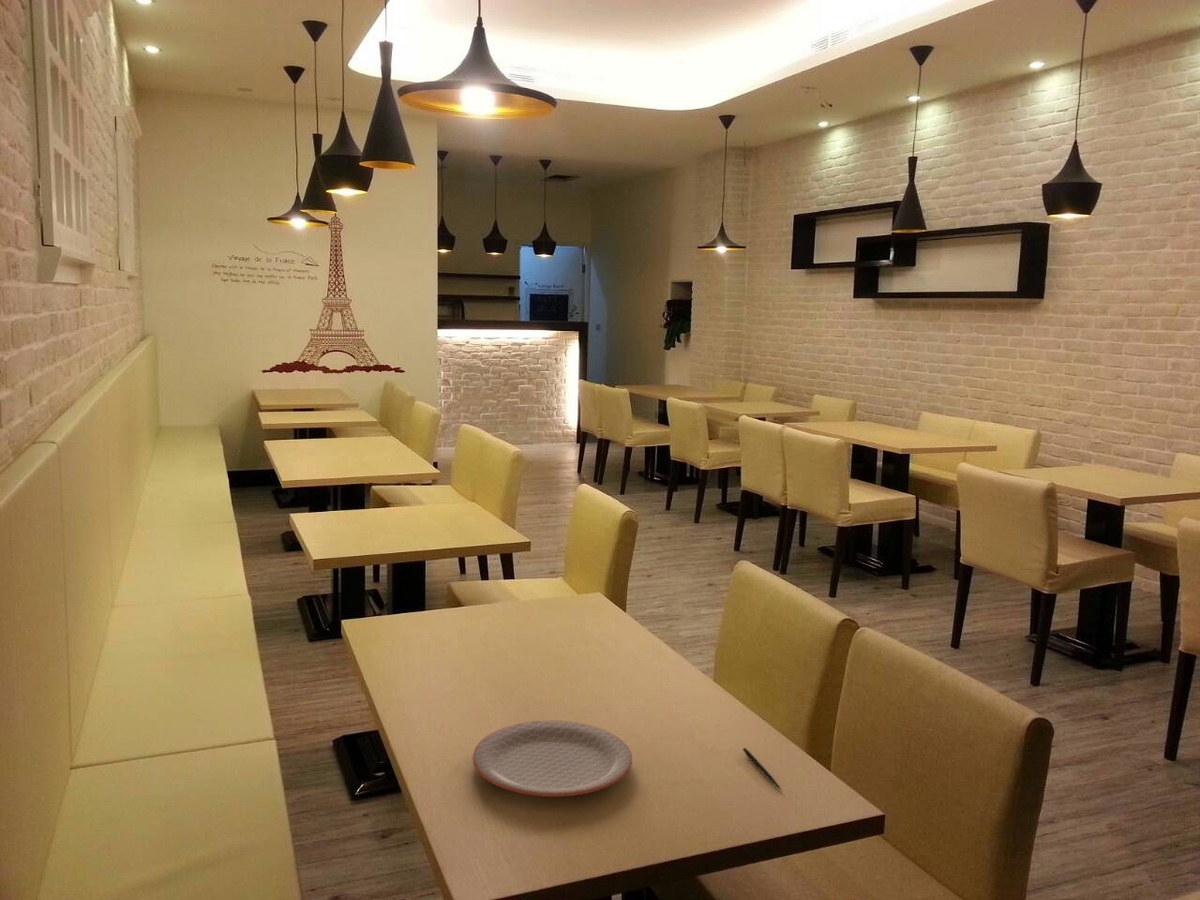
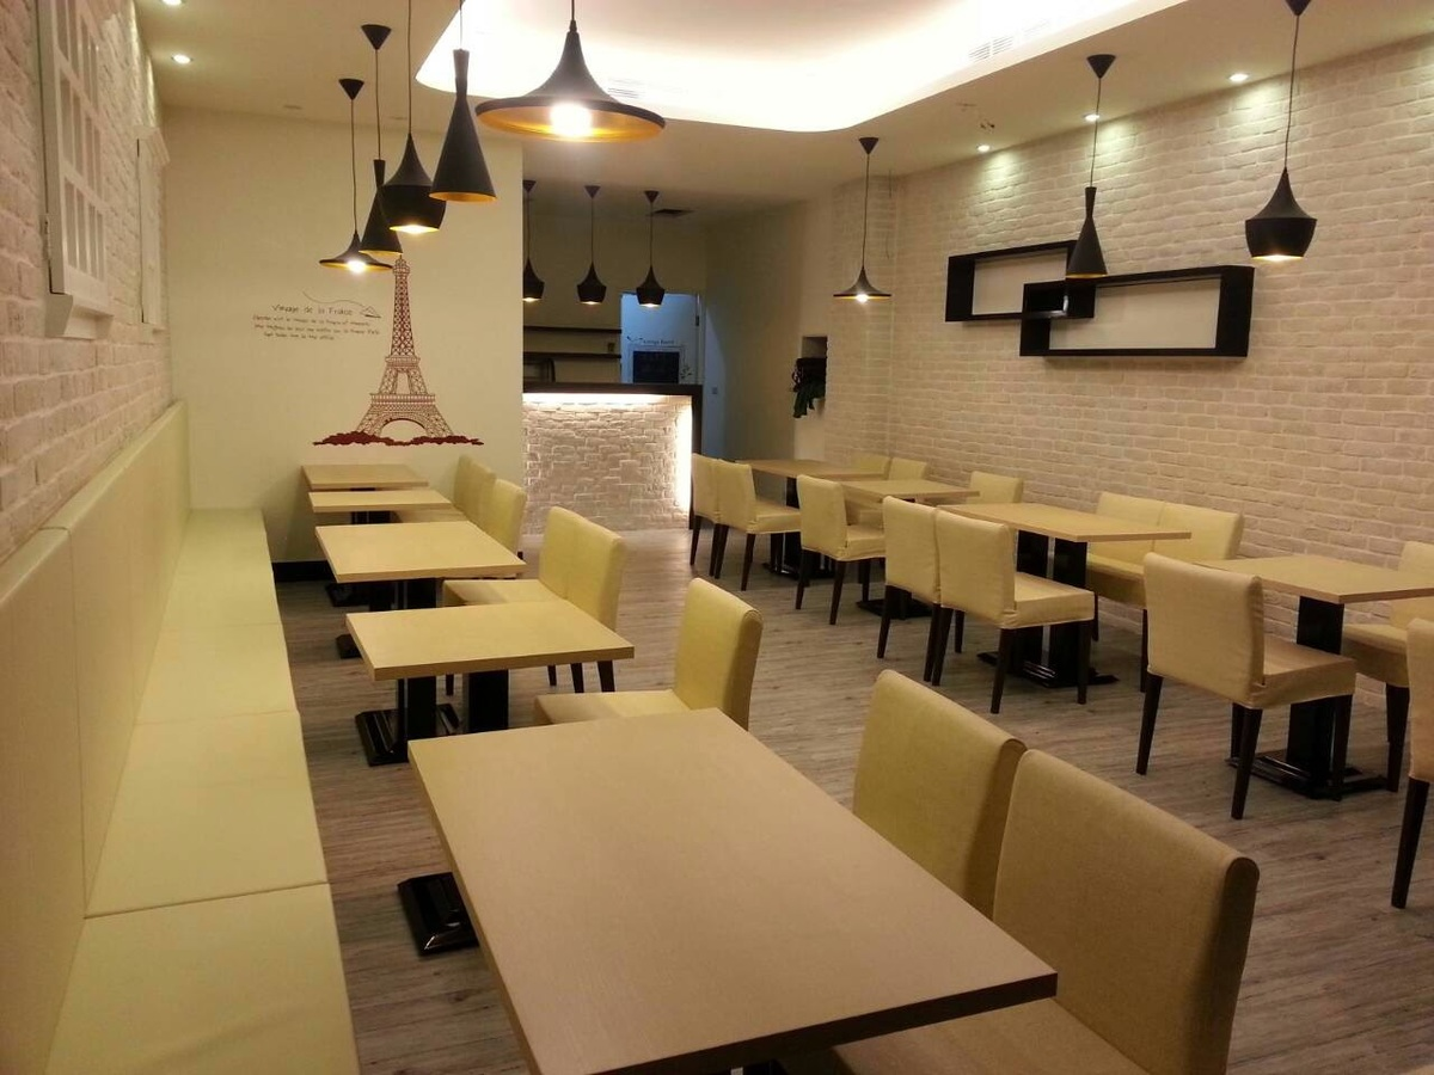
- plate [472,719,633,798]
- pen [742,747,783,791]
